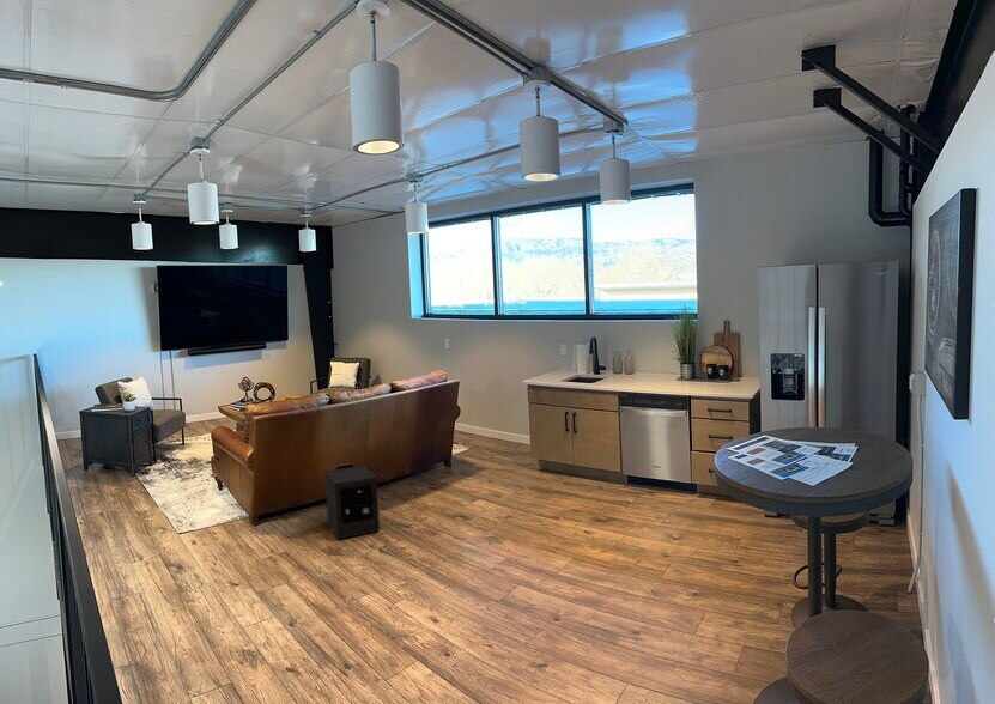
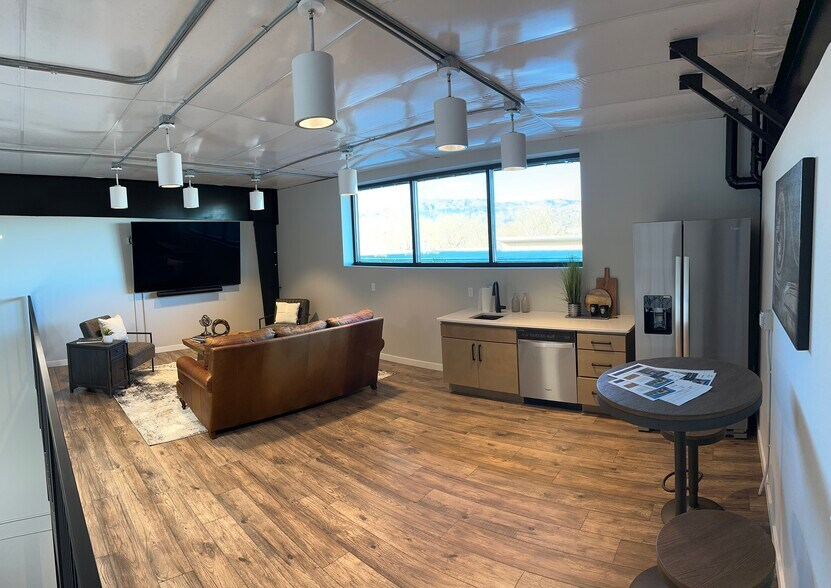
- speaker [323,462,381,540]
